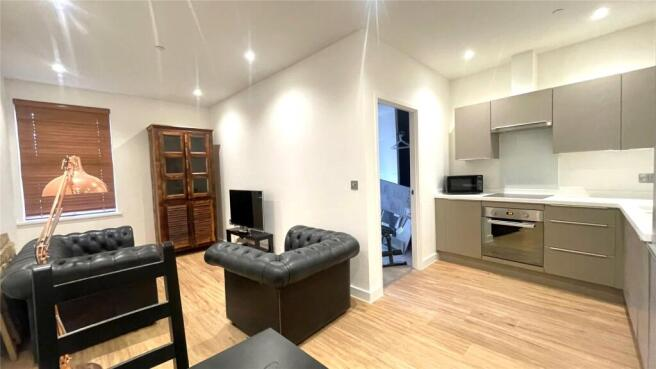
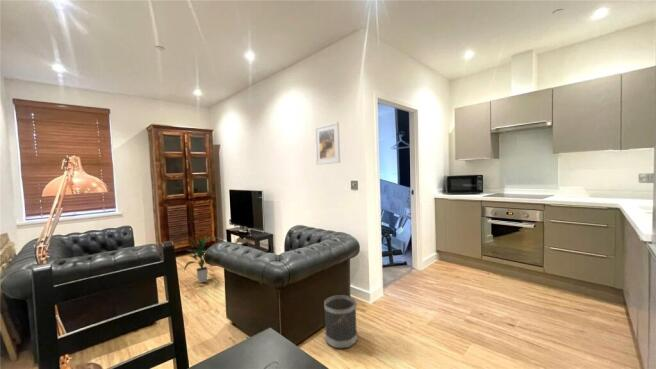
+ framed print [314,121,341,166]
+ indoor plant [183,235,216,284]
+ wastebasket [323,294,358,350]
